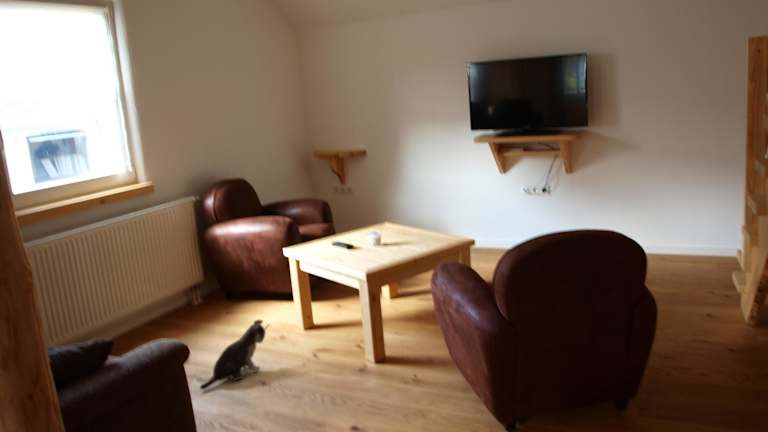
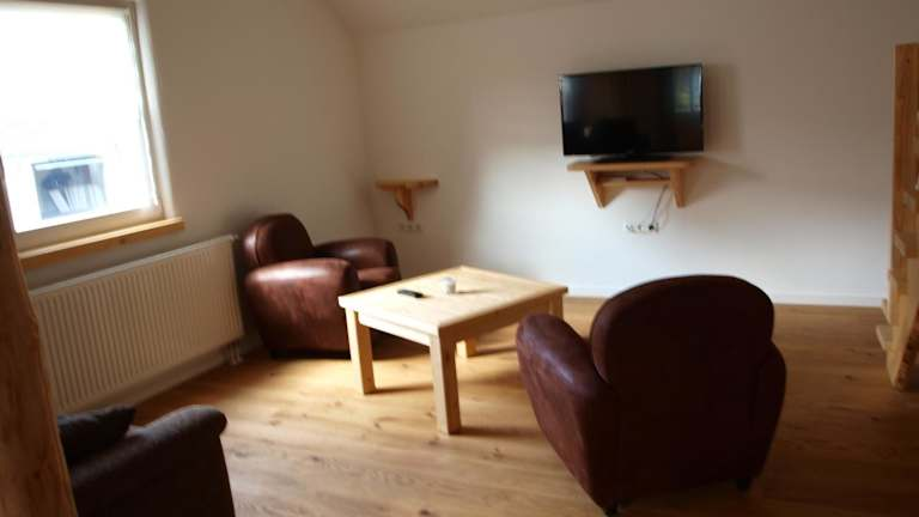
- plush toy [199,319,271,391]
